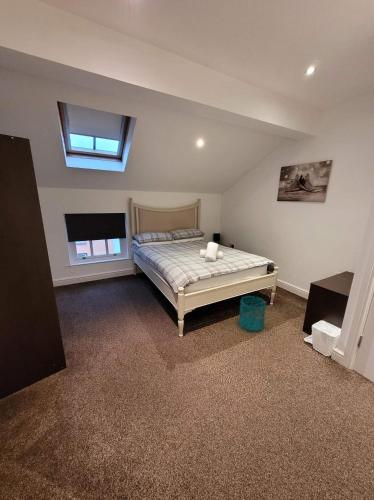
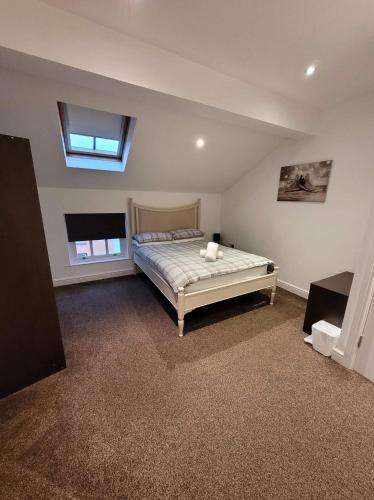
- wastebasket [238,295,267,332]
